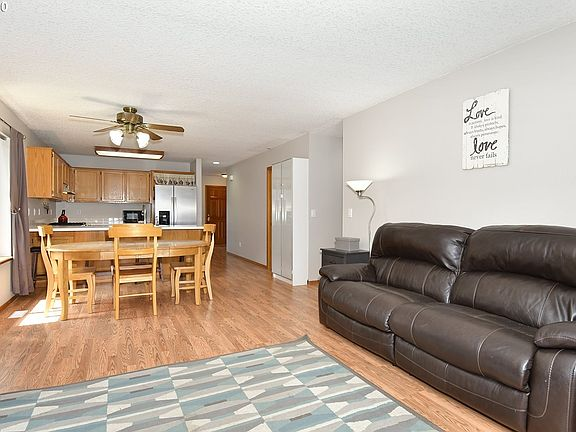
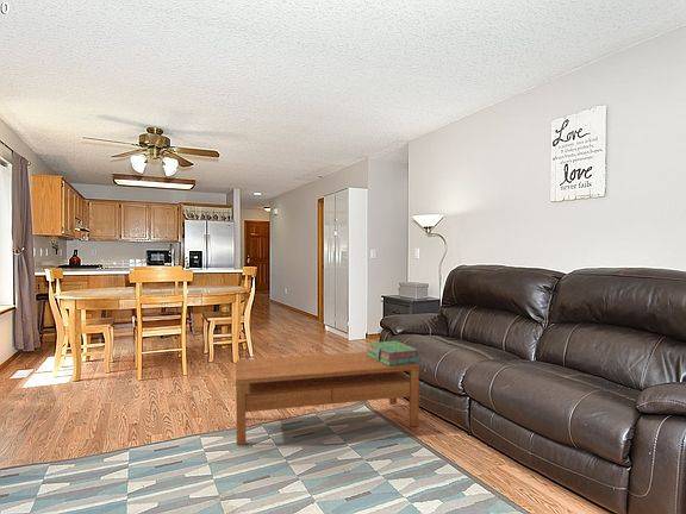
+ stack of books [366,340,422,366]
+ coffee table [235,351,420,446]
